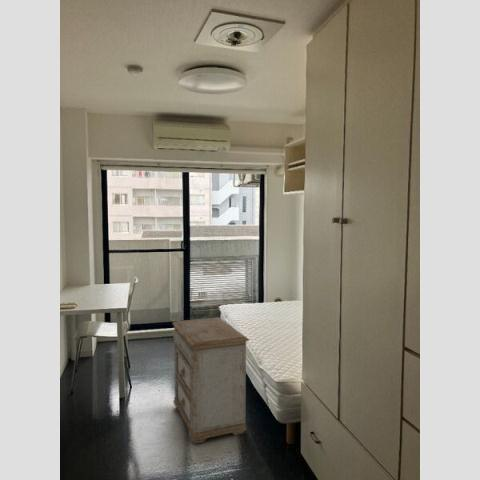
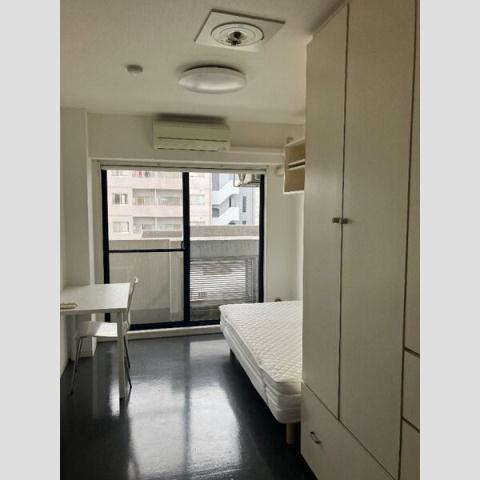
- nightstand [171,317,250,445]
